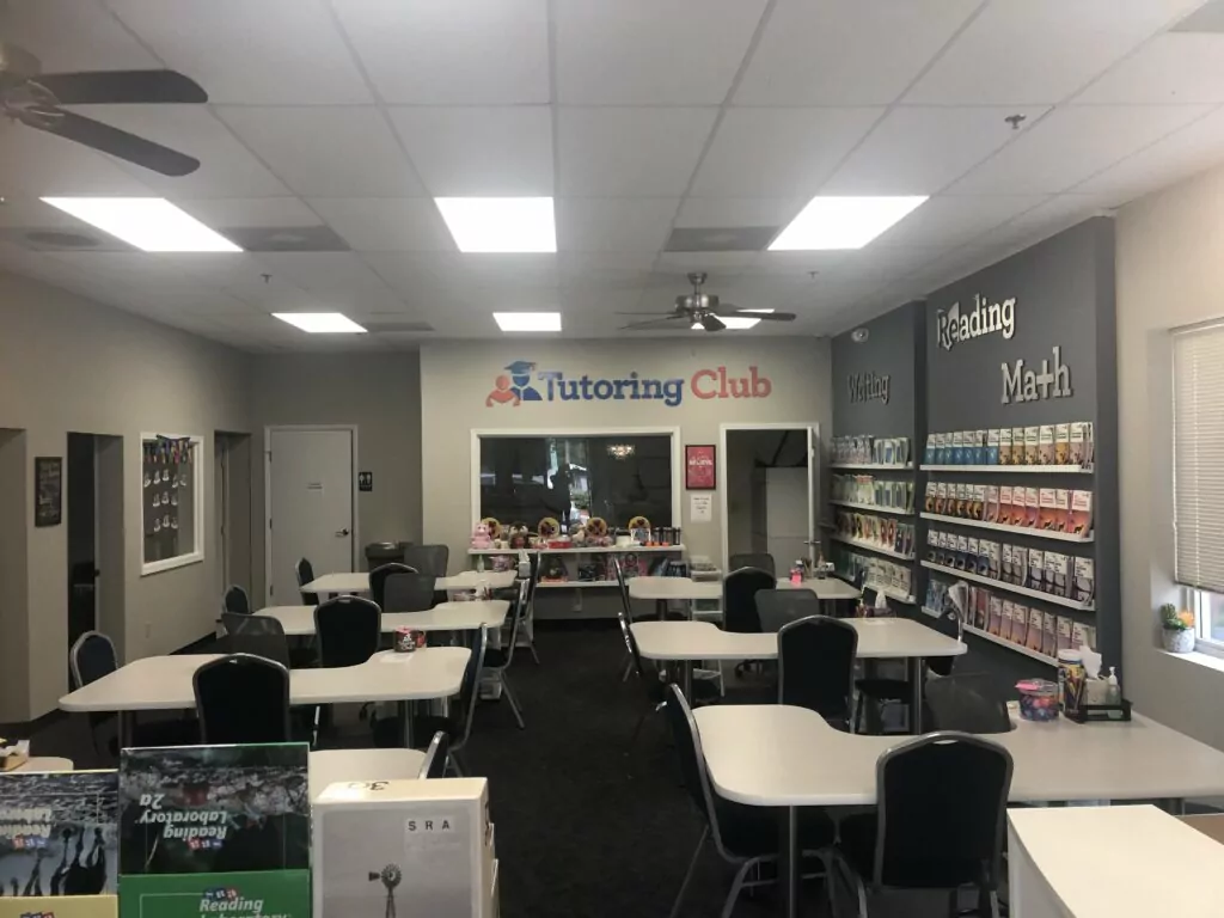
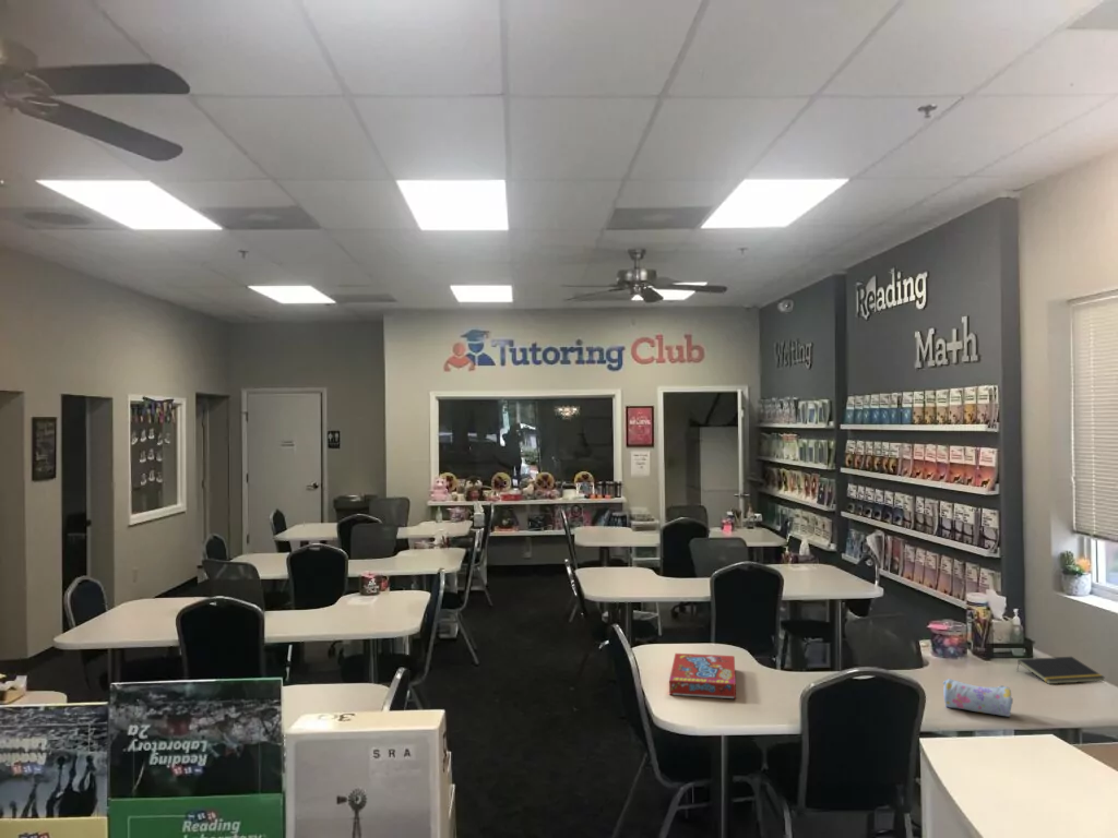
+ notepad [1015,656,1106,685]
+ snack box [668,653,737,699]
+ pencil case [942,678,1013,718]
